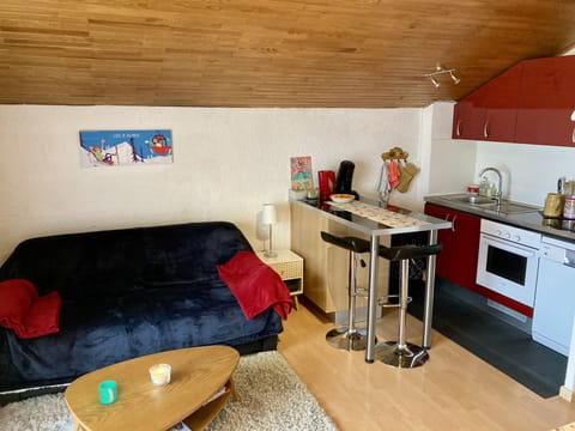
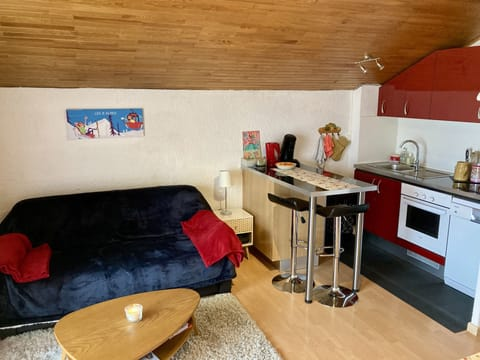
- cup [97,380,119,405]
